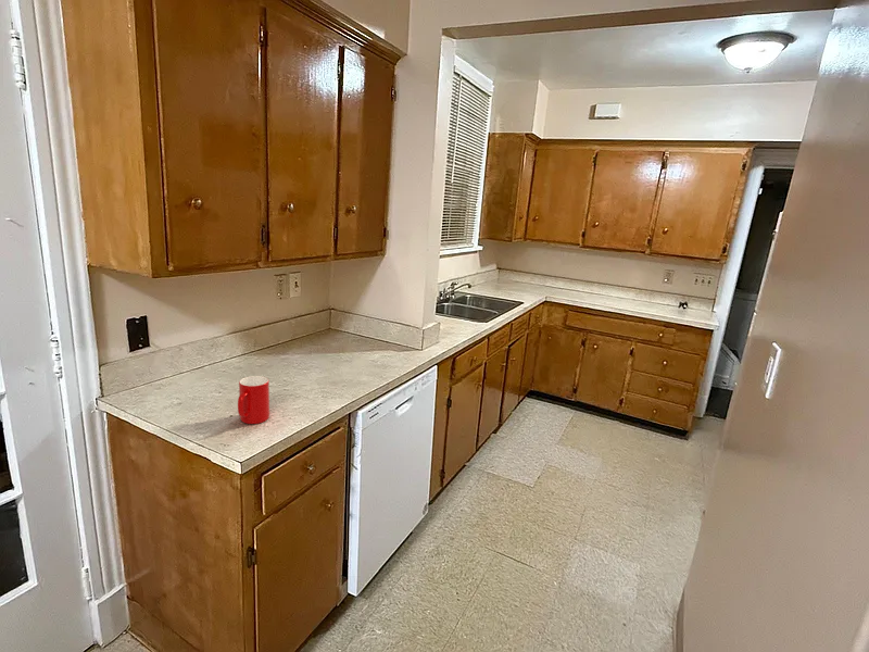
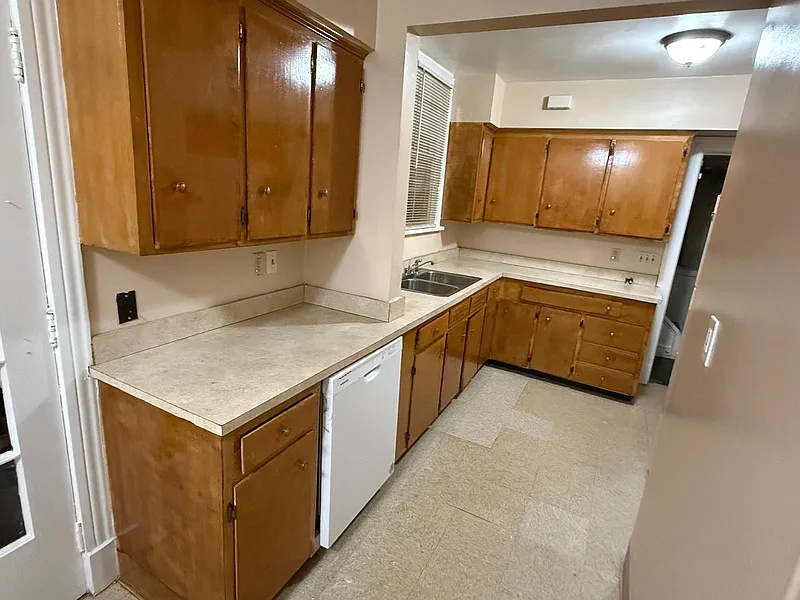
- cup [237,375,270,425]
